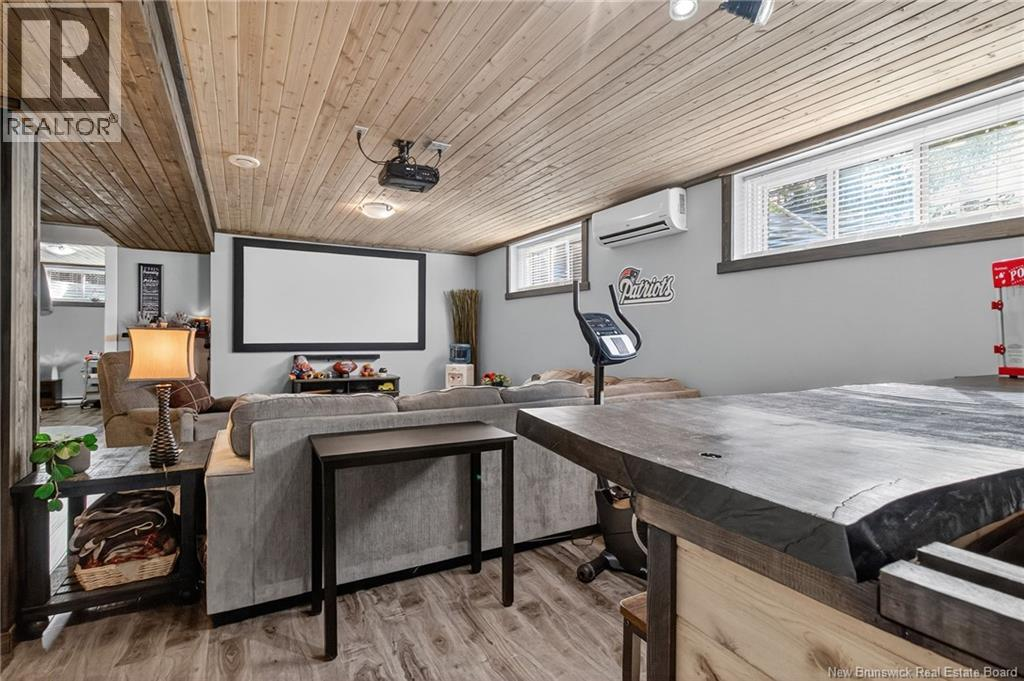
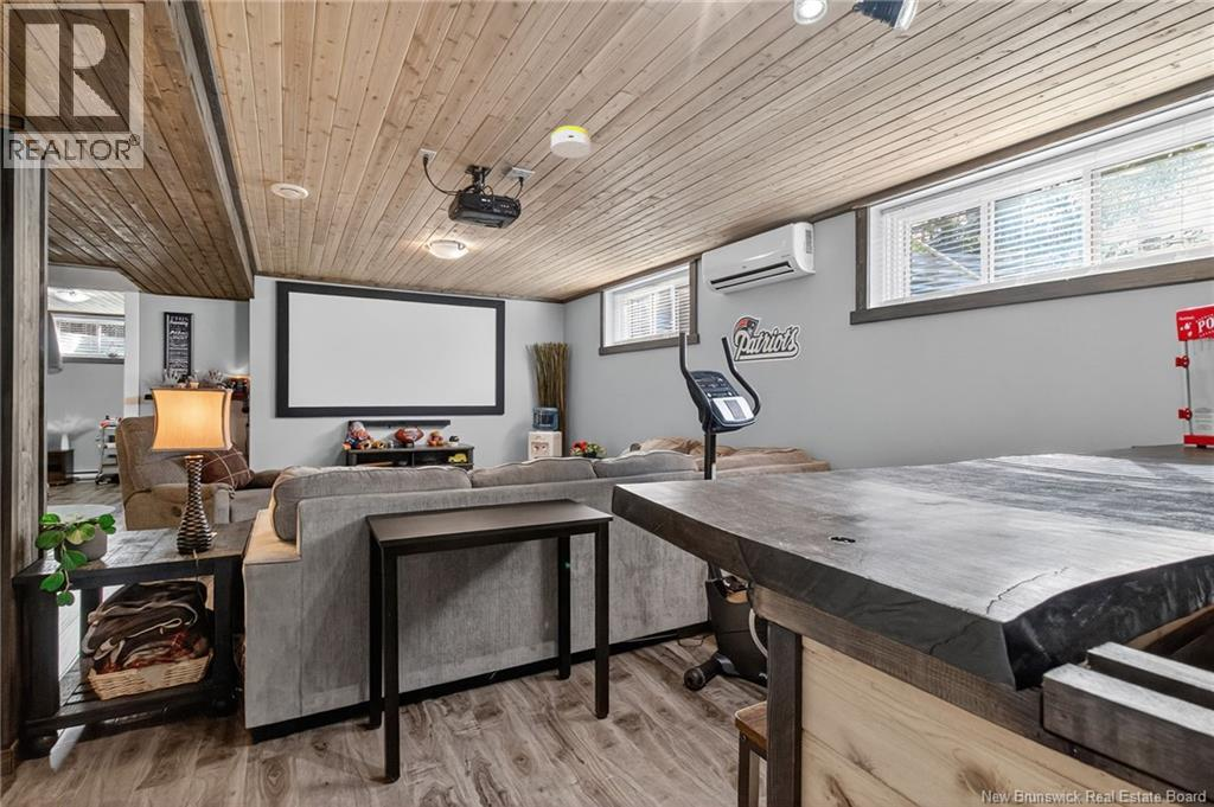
+ smoke detector [550,124,592,159]
